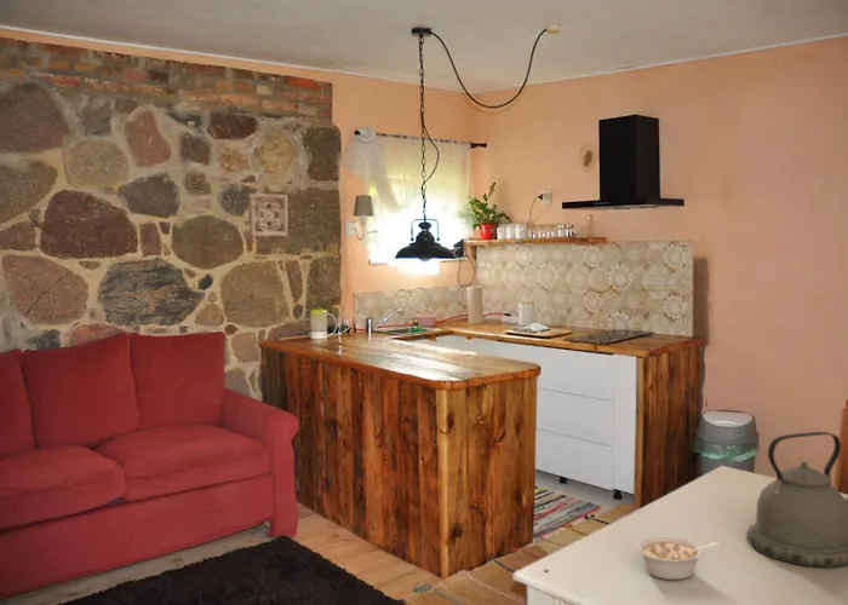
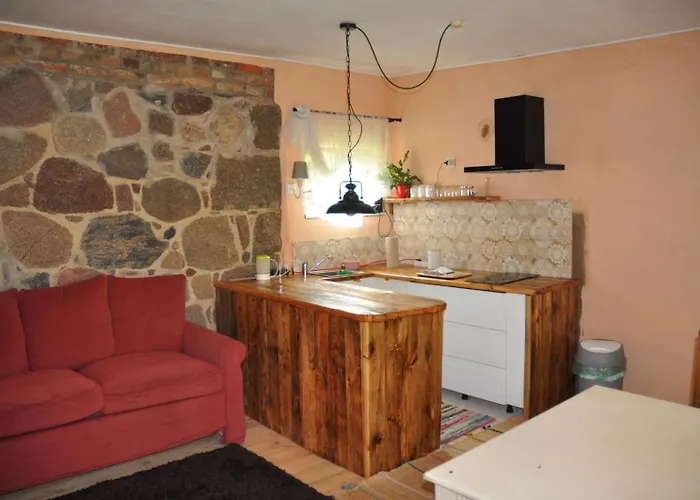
- legume [636,535,718,581]
- wall ornament [247,192,288,238]
- kettle [746,431,848,569]
